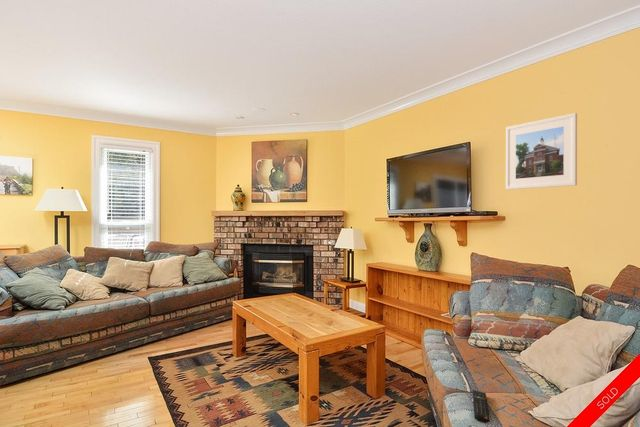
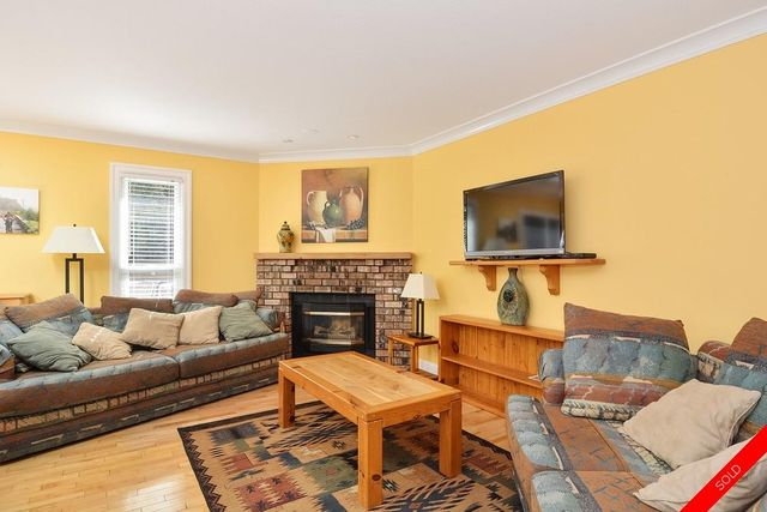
- remote control [472,389,490,424]
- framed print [505,112,578,190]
